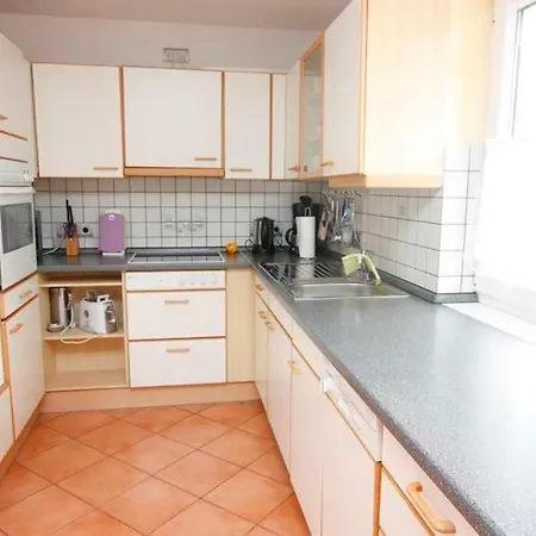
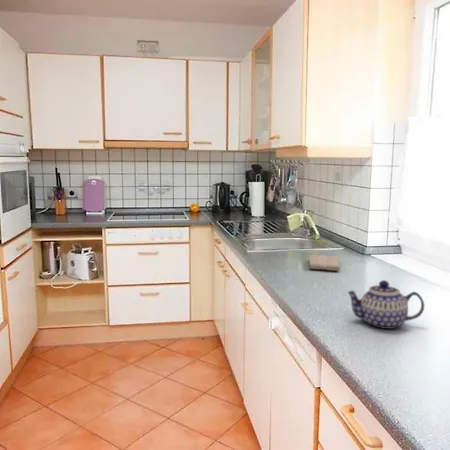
+ teapot [347,279,425,330]
+ washcloth [309,254,341,272]
